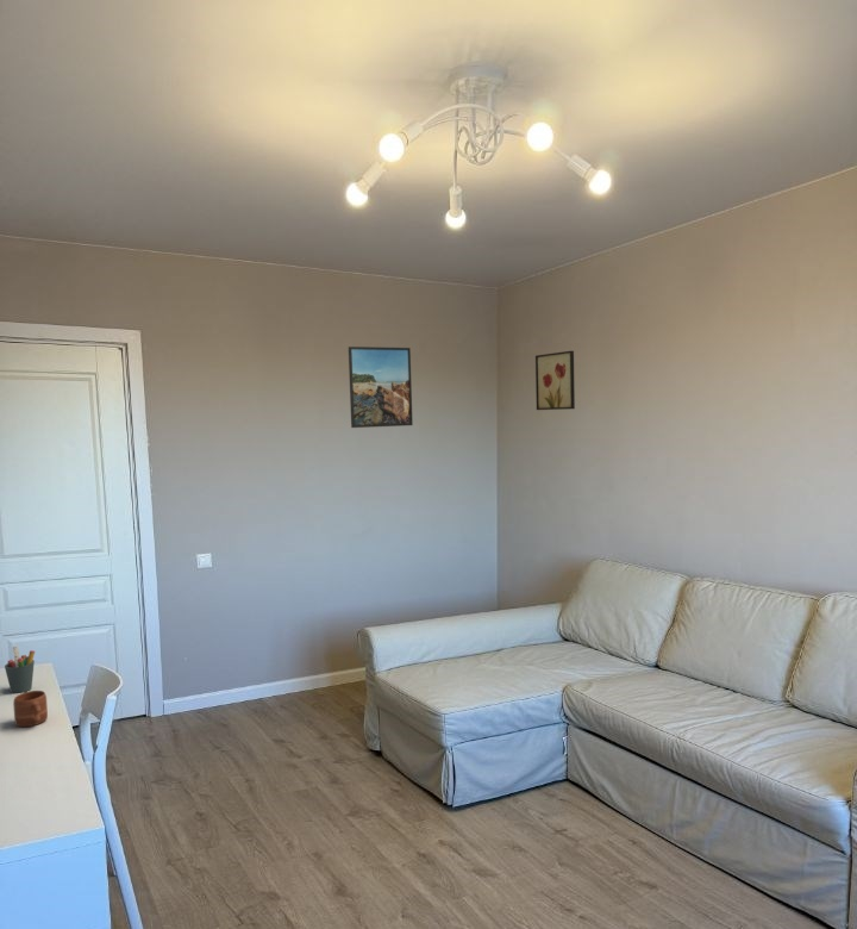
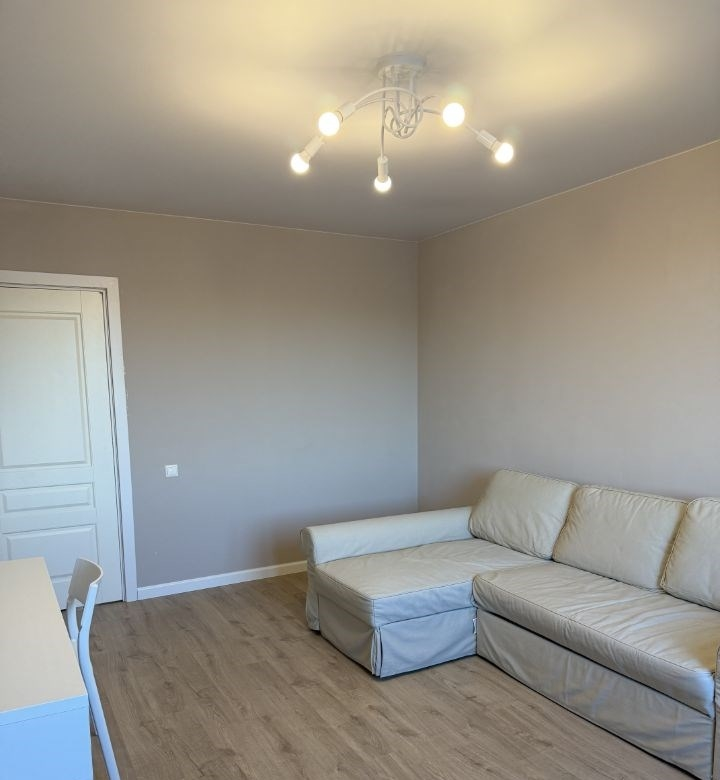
- pen holder [4,646,36,694]
- wall art [534,350,576,411]
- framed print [348,345,414,429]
- mug [12,690,49,728]
